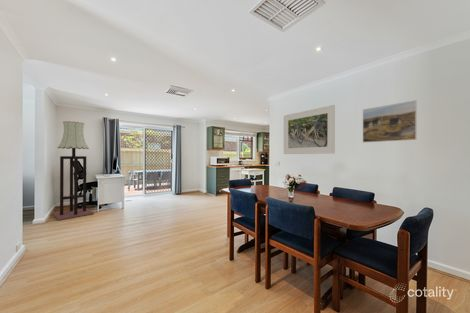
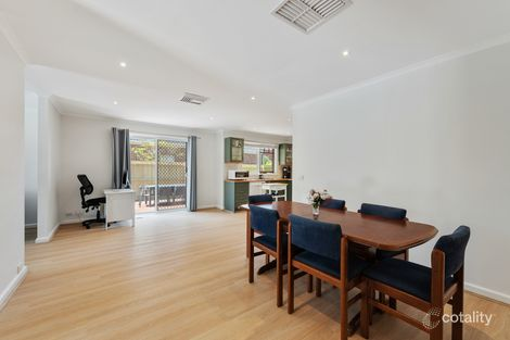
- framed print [283,104,336,155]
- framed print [362,99,418,143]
- floor lamp [52,120,95,221]
